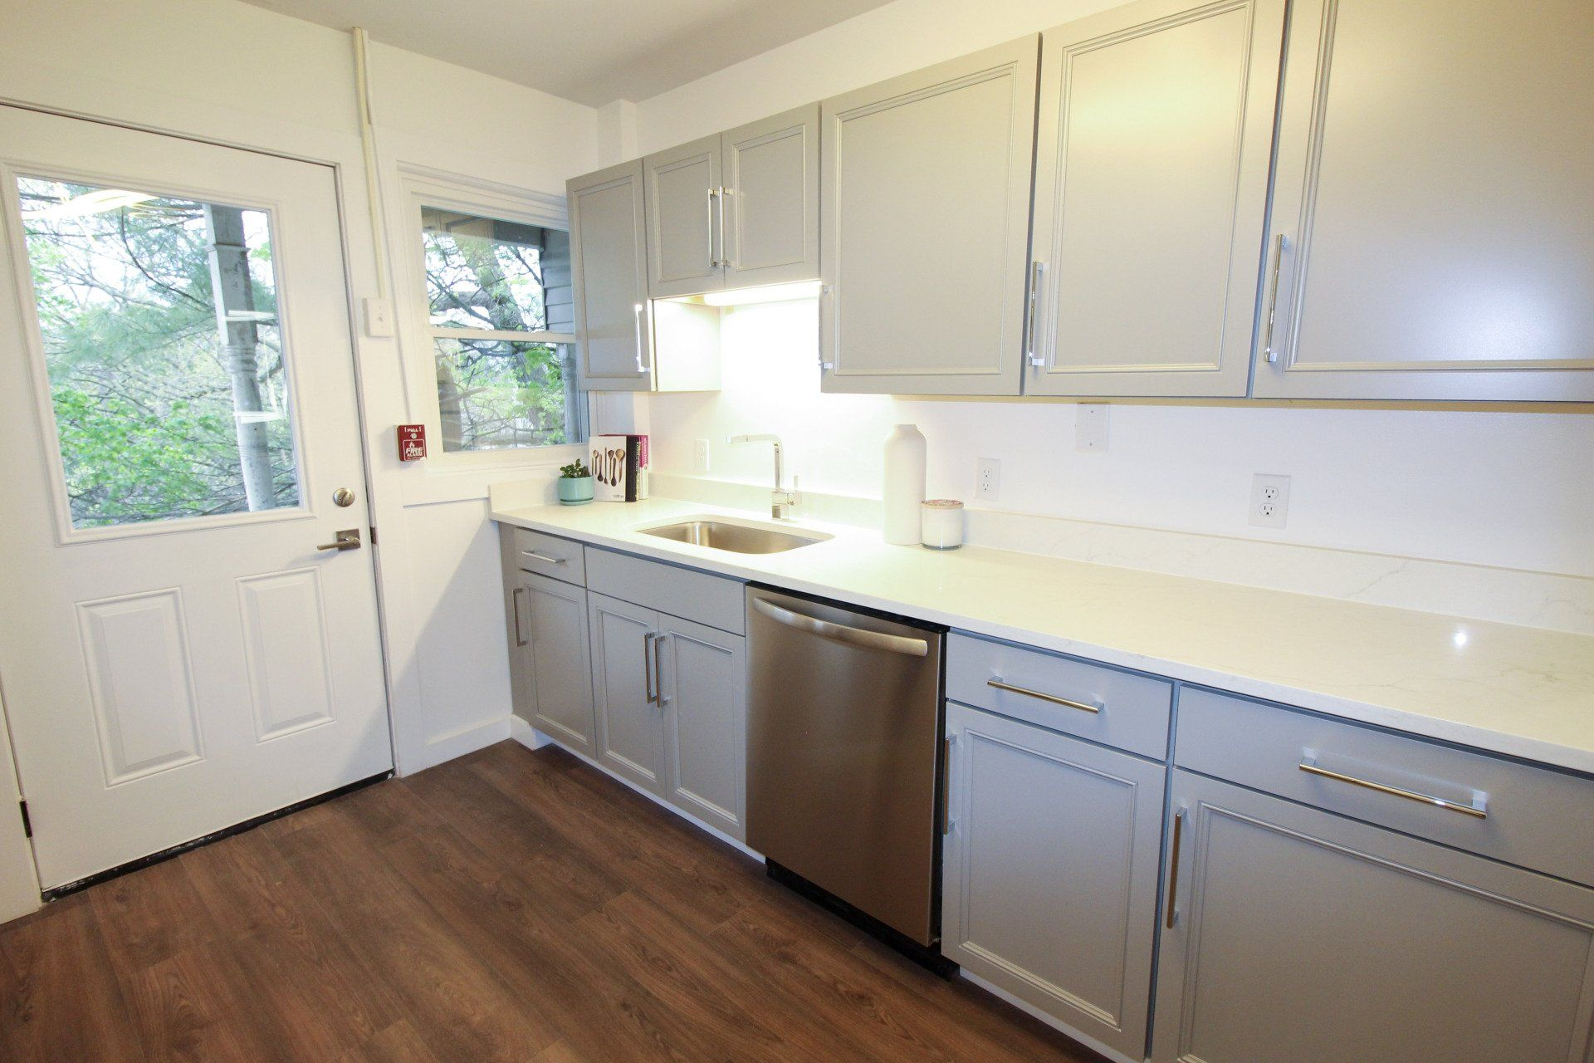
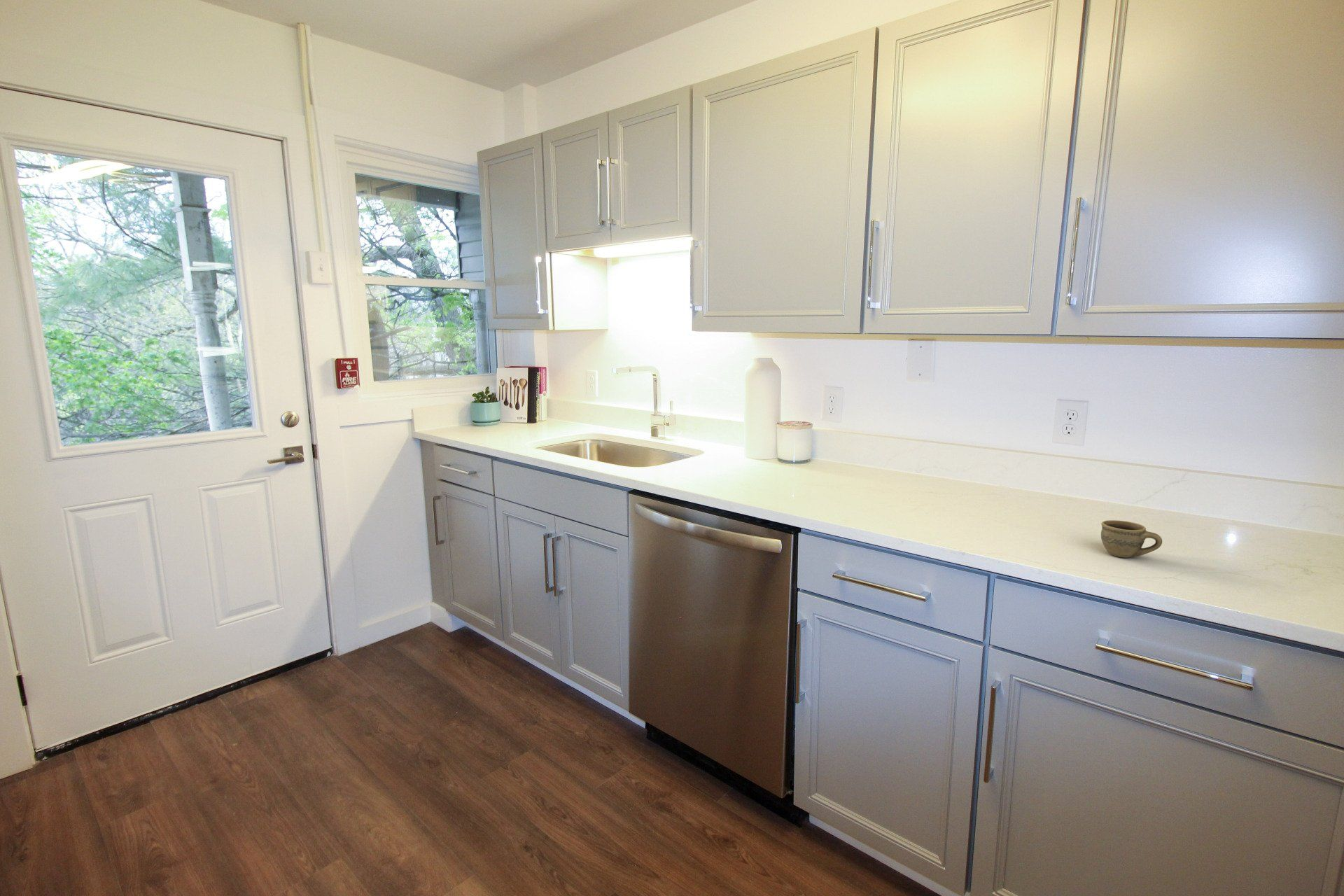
+ cup [1100,519,1163,559]
